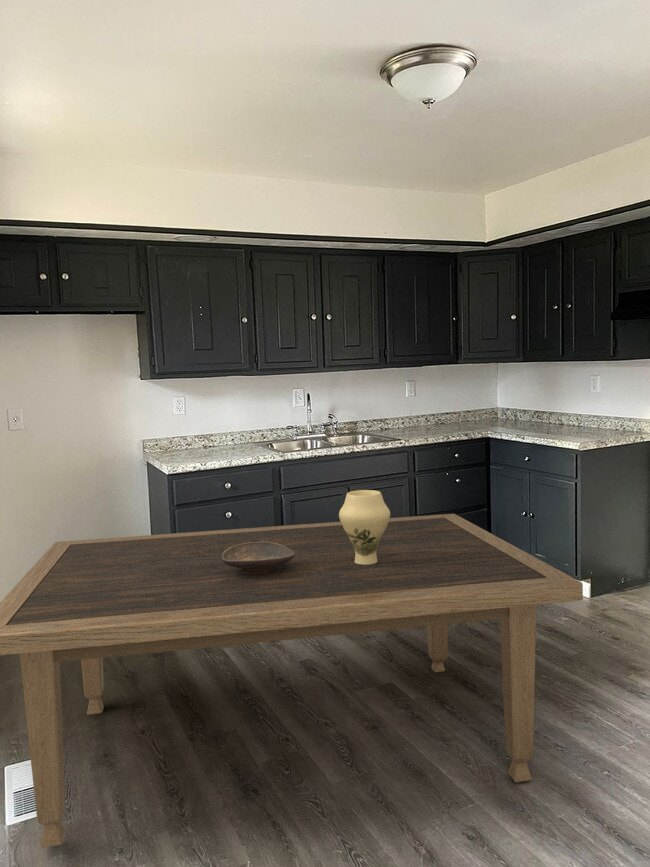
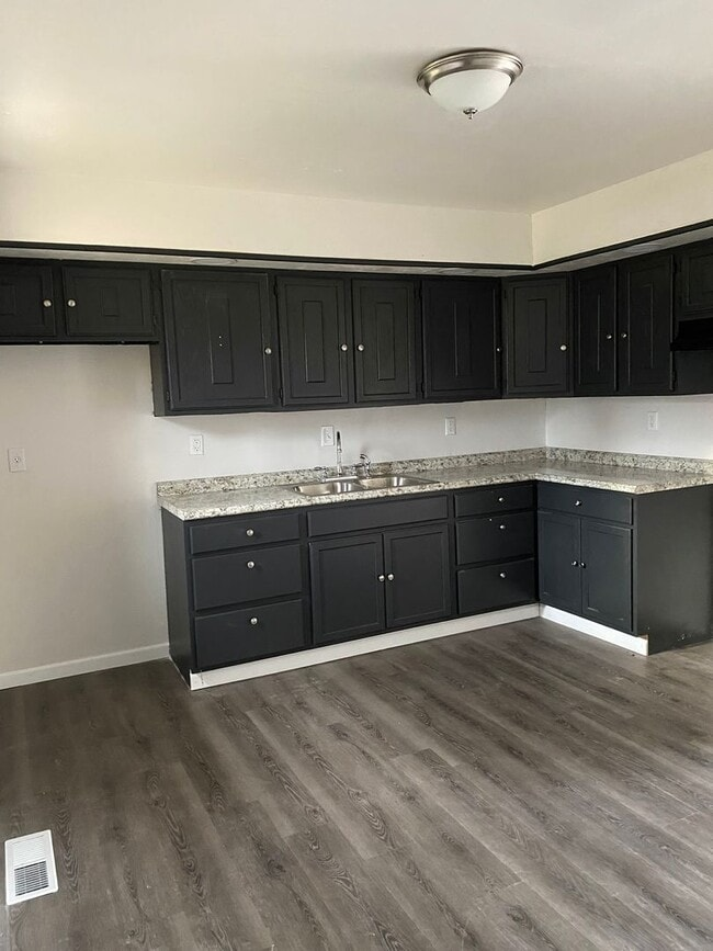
- vase [338,489,391,565]
- dining table [0,513,584,849]
- decorative bowl [221,542,295,574]
